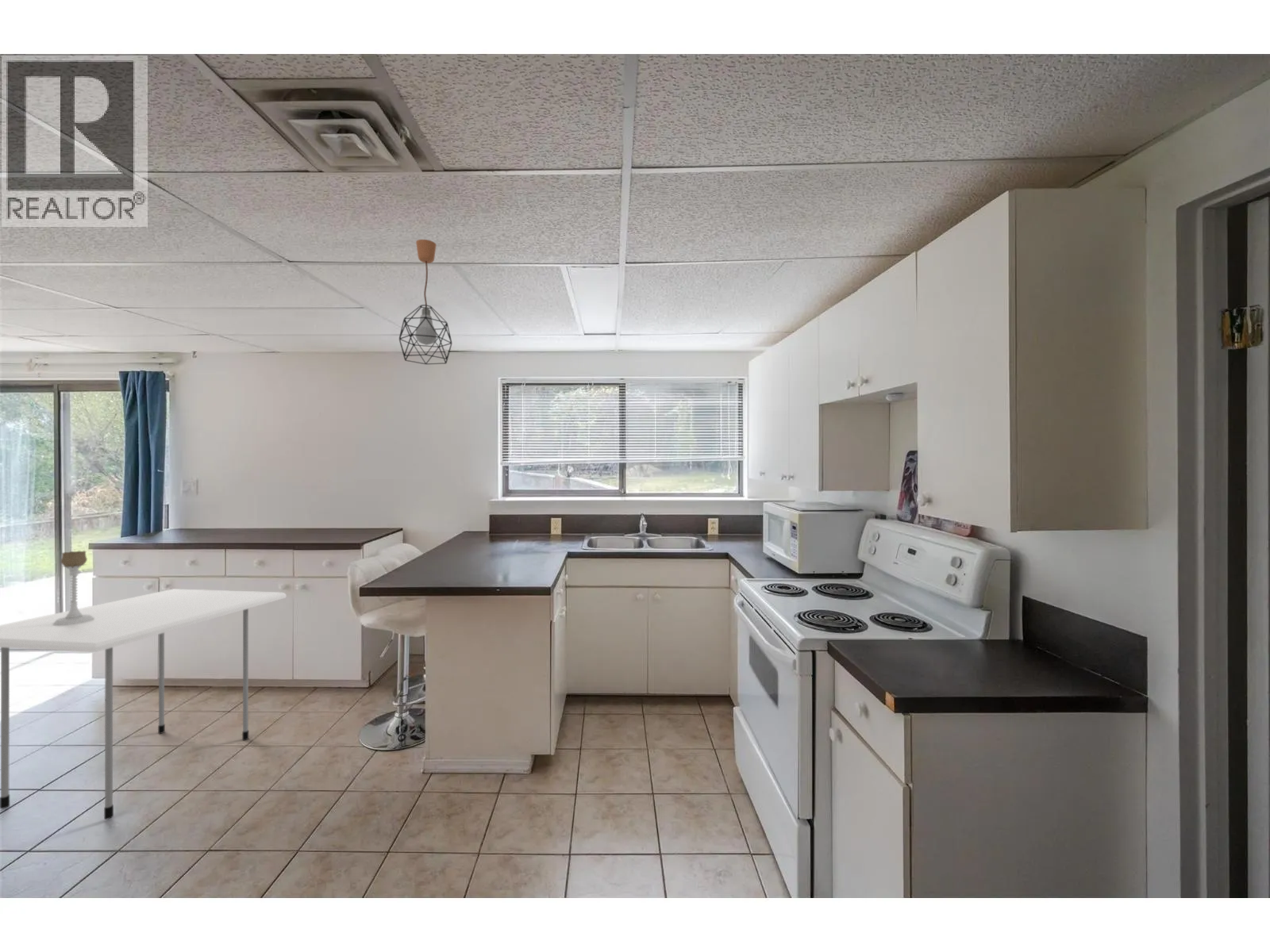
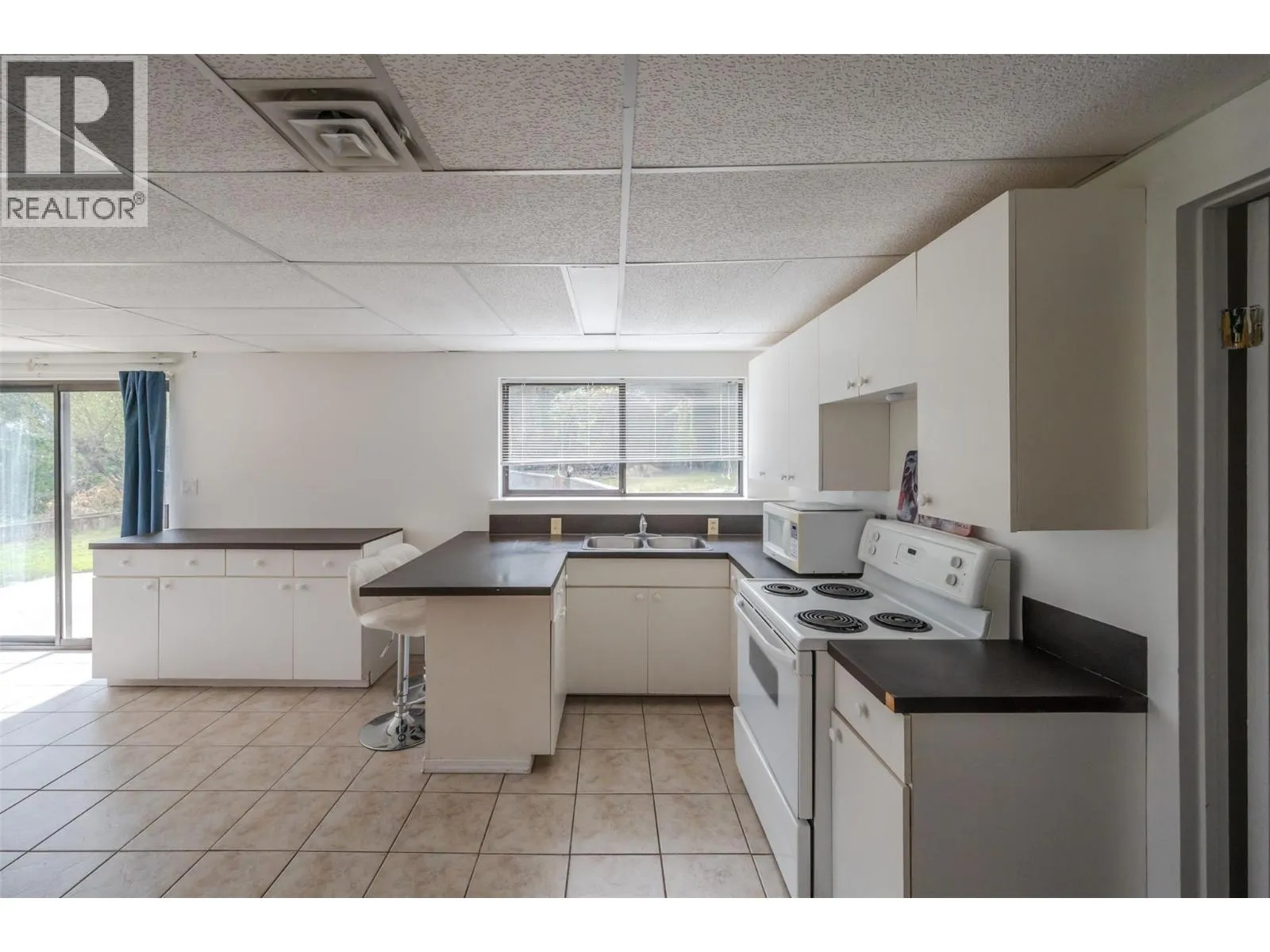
- dining table [0,588,287,820]
- pendant light [398,239,452,365]
- candle holder [53,550,94,625]
